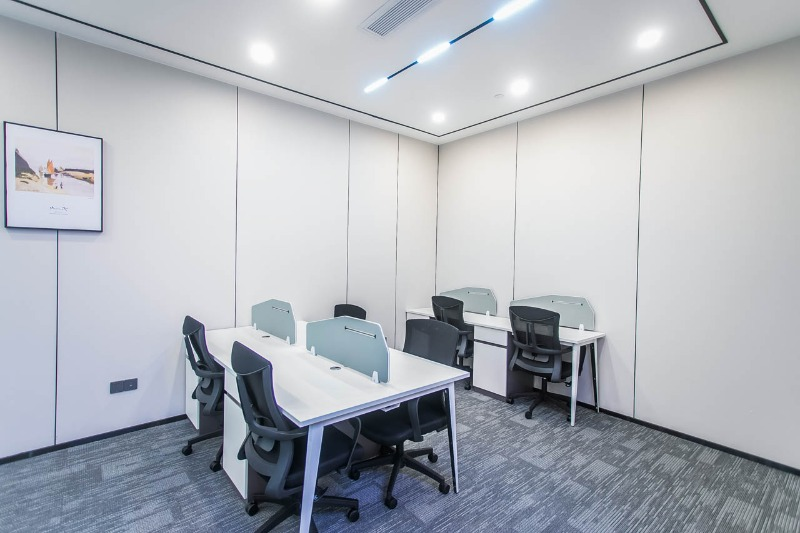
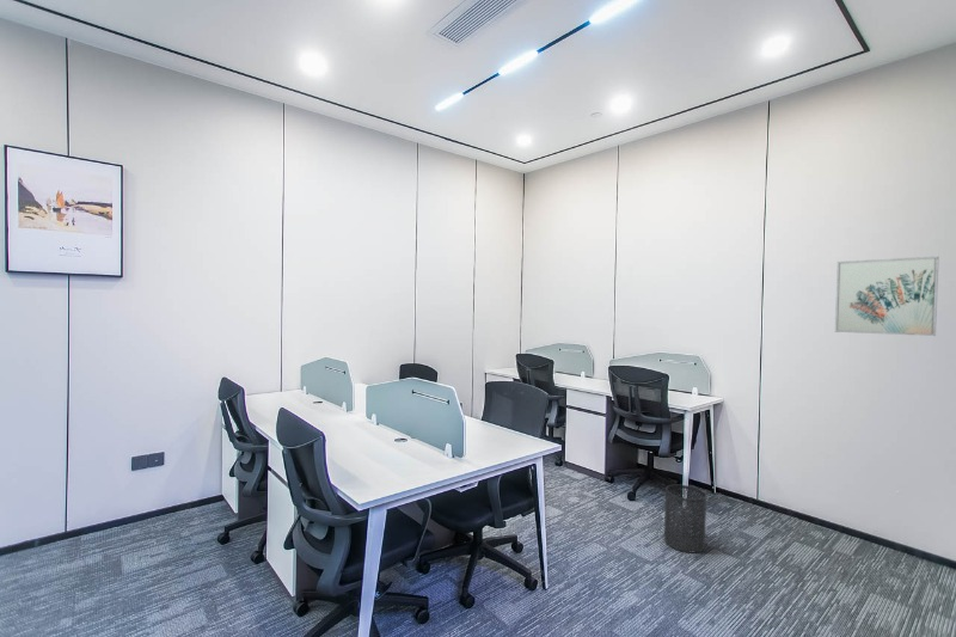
+ trash can [663,484,707,555]
+ wall art [834,256,940,337]
